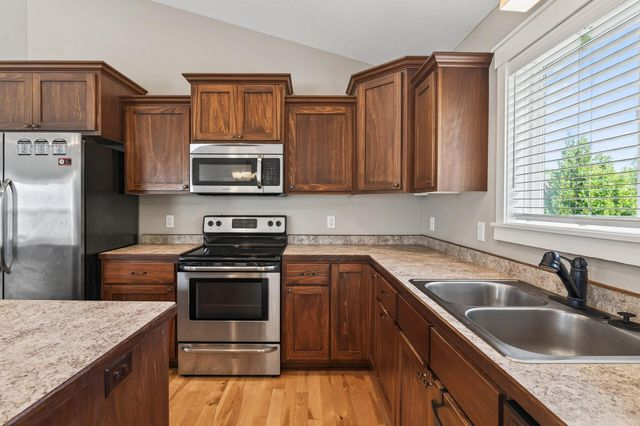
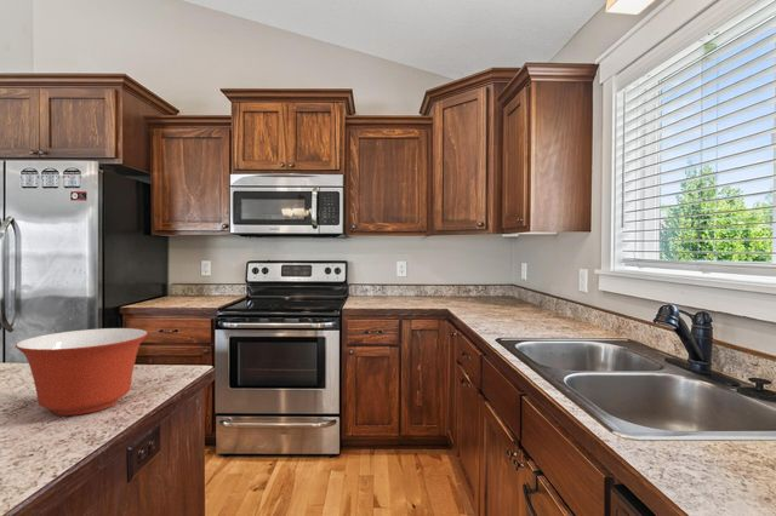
+ mixing bowl [15,327,149,417]
